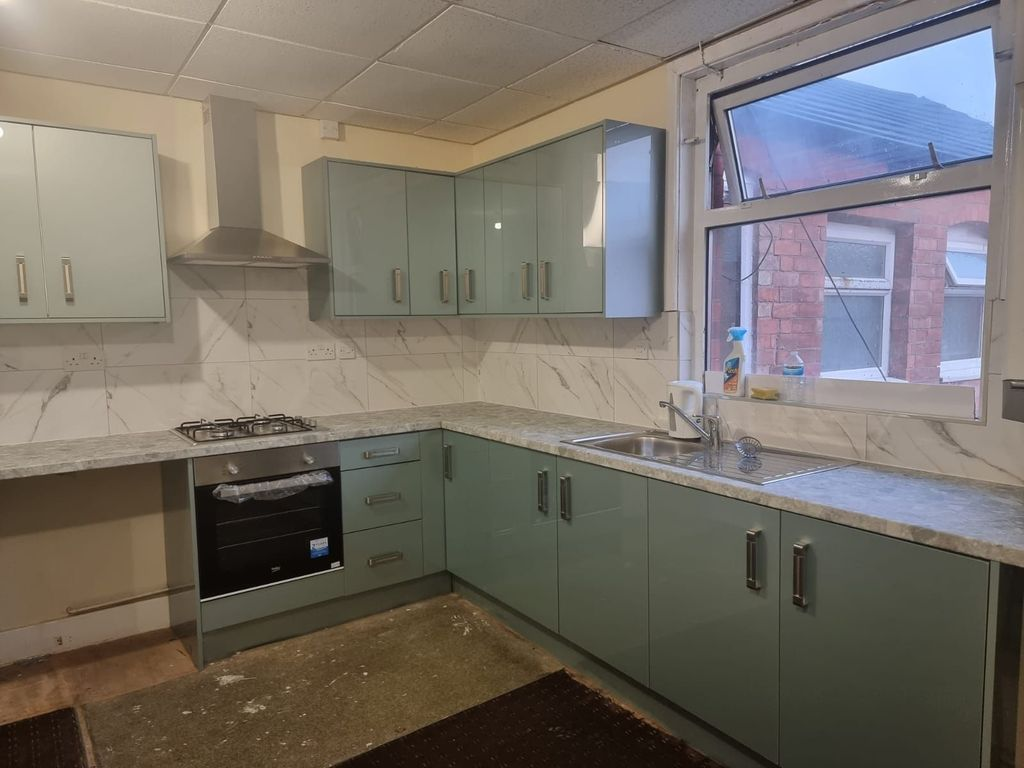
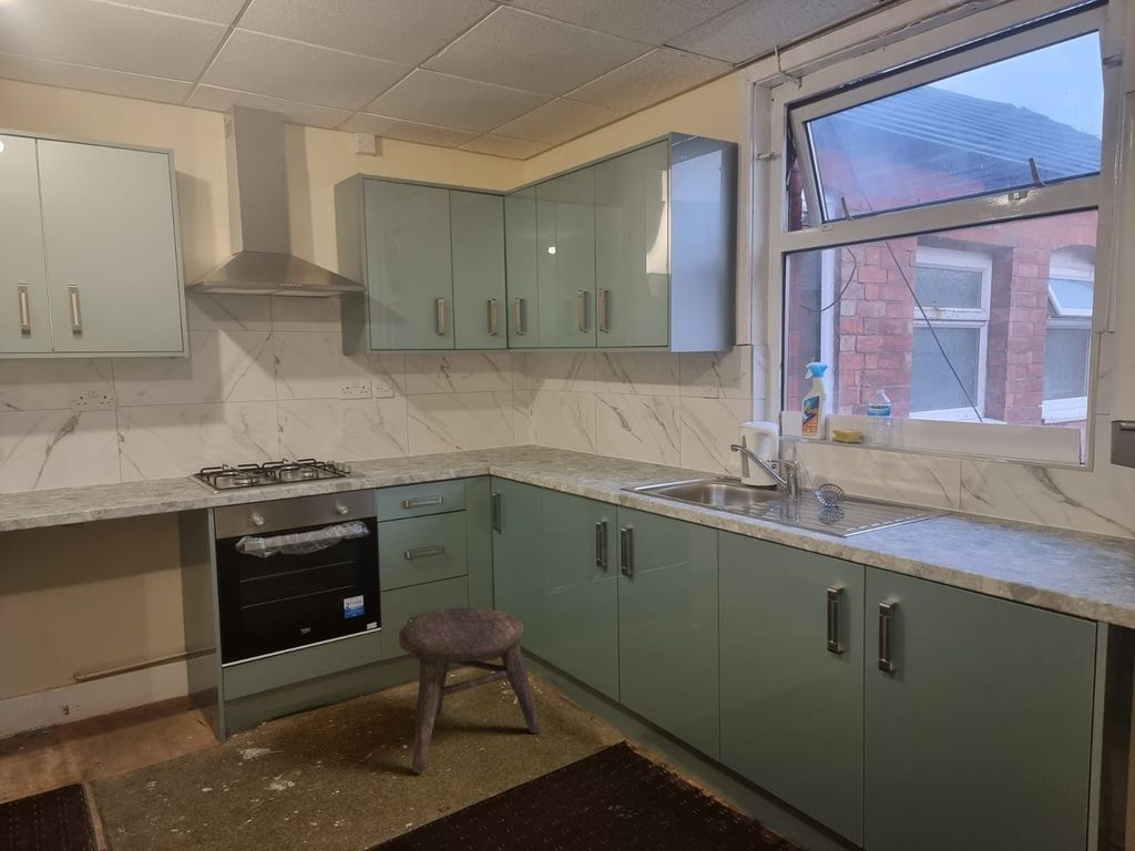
+ stool [398,606,542,775]
